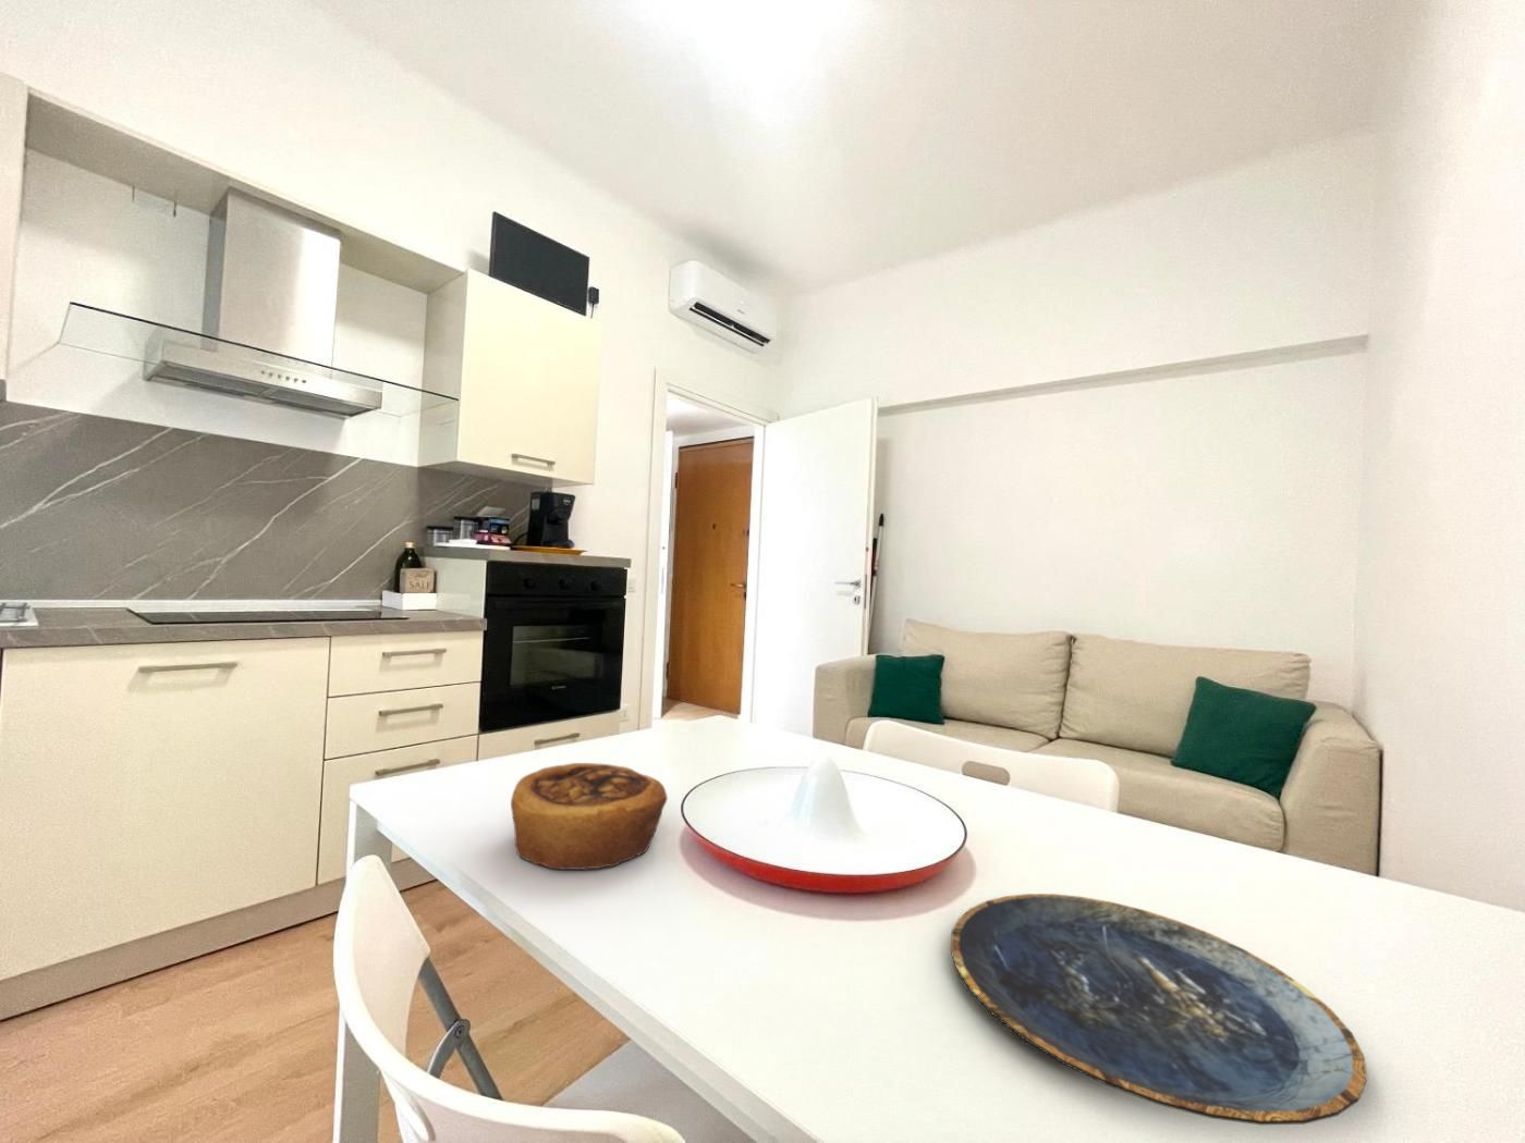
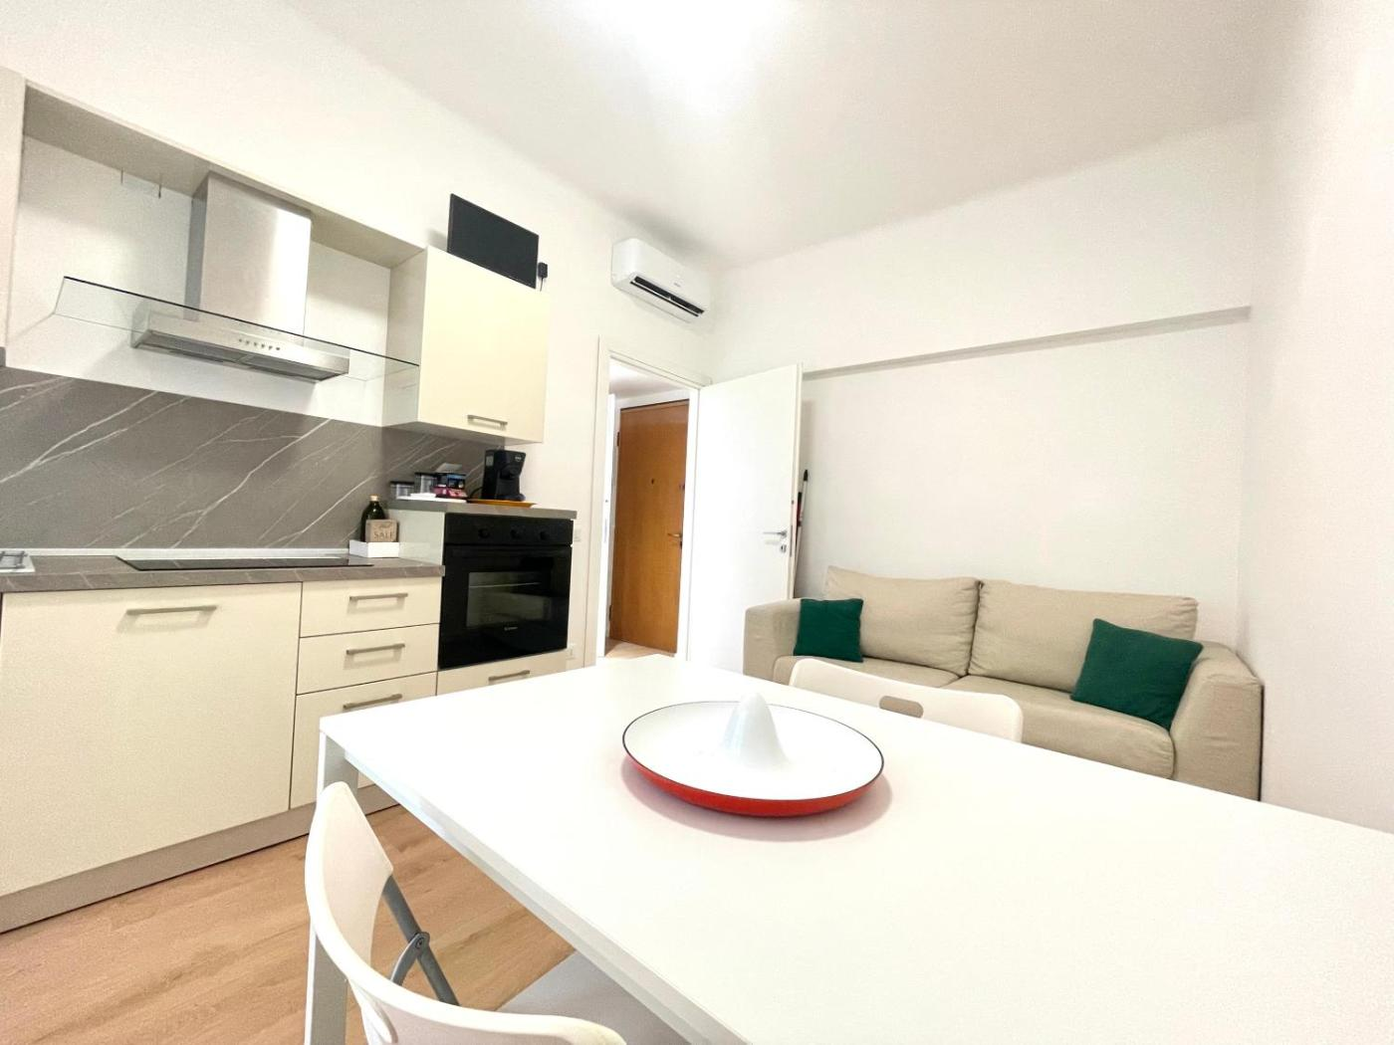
- pastry [510,762,668,870]
- plate [950,892,1368,1125]
